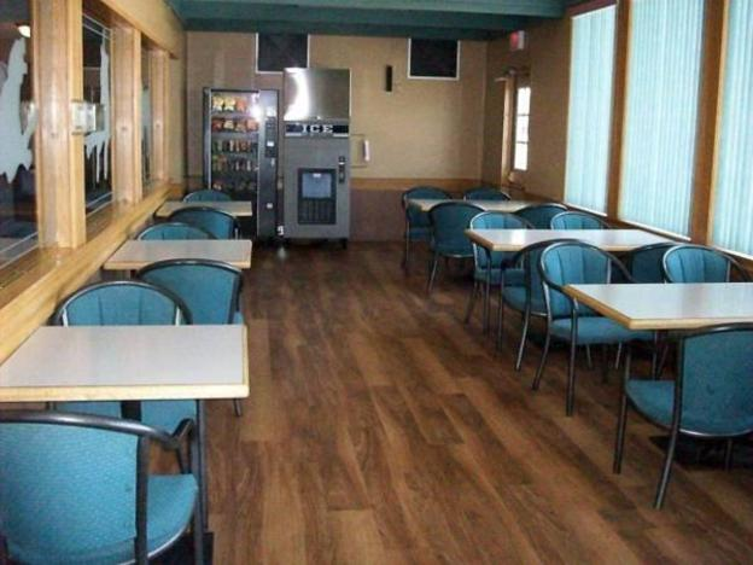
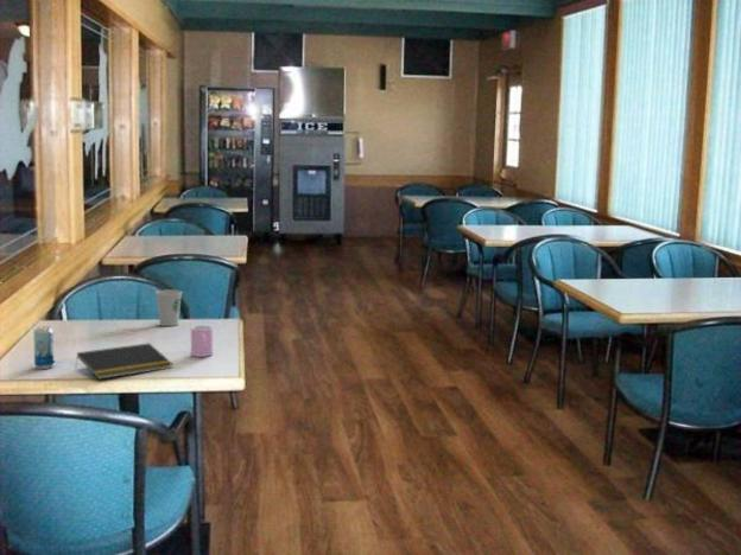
+ beverage can [32,325,55,370]
+ cup [190,324,214,358]
+ notepad [75,342,173,381]
+ paper cup [154,288,183,327]
